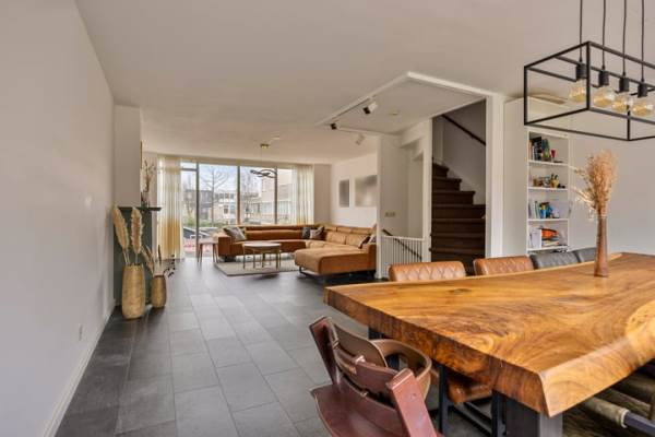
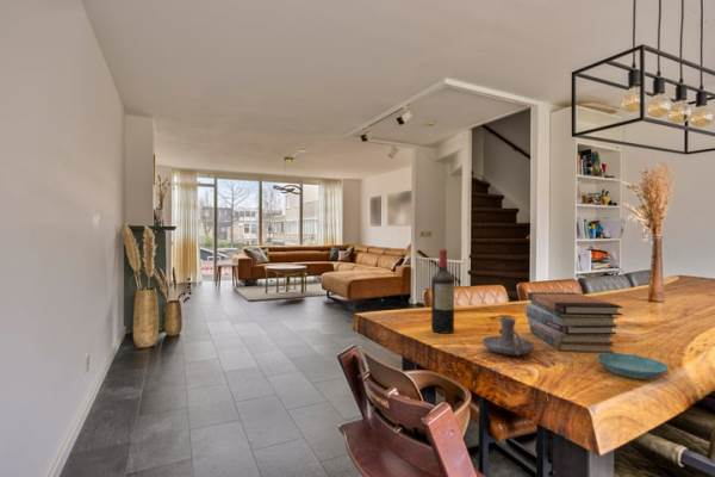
+ saucer [596,352,670,380]
+ book stack [524,291,623,354]
+ wine bottle [430,248,455,335]
+ candle holder [481,316,535,357]
